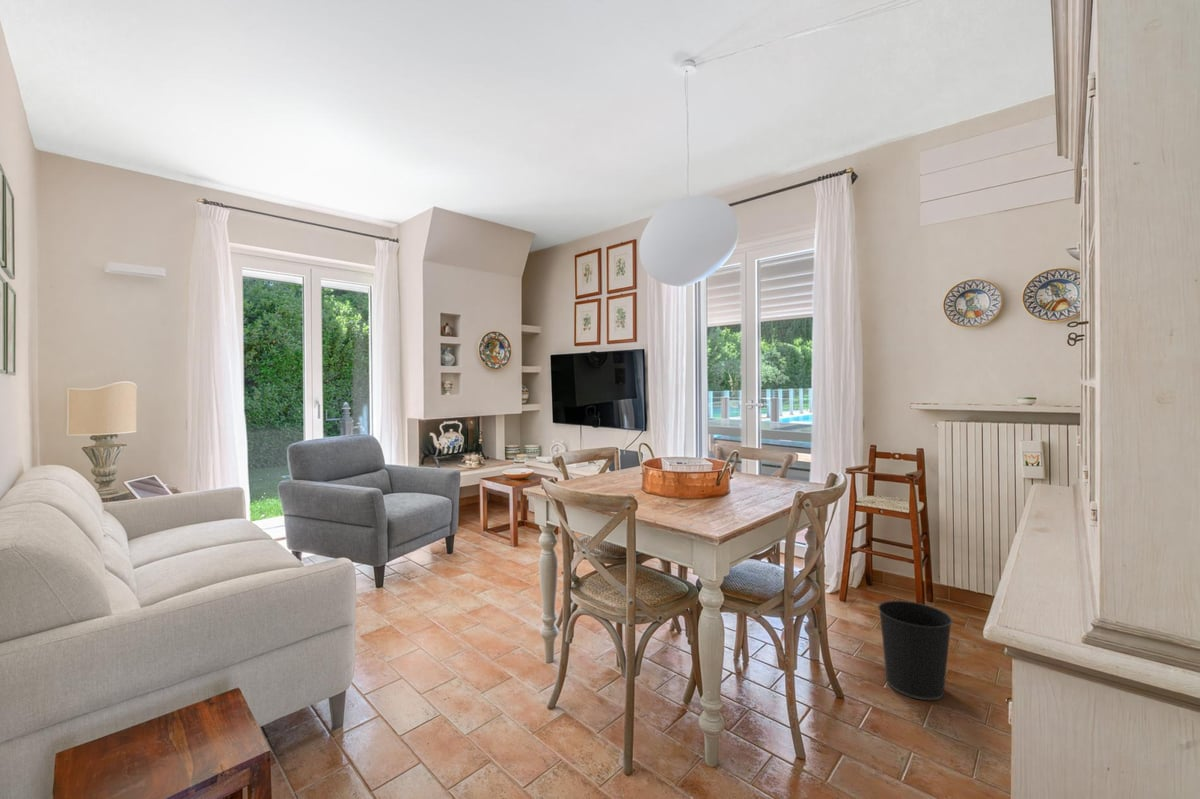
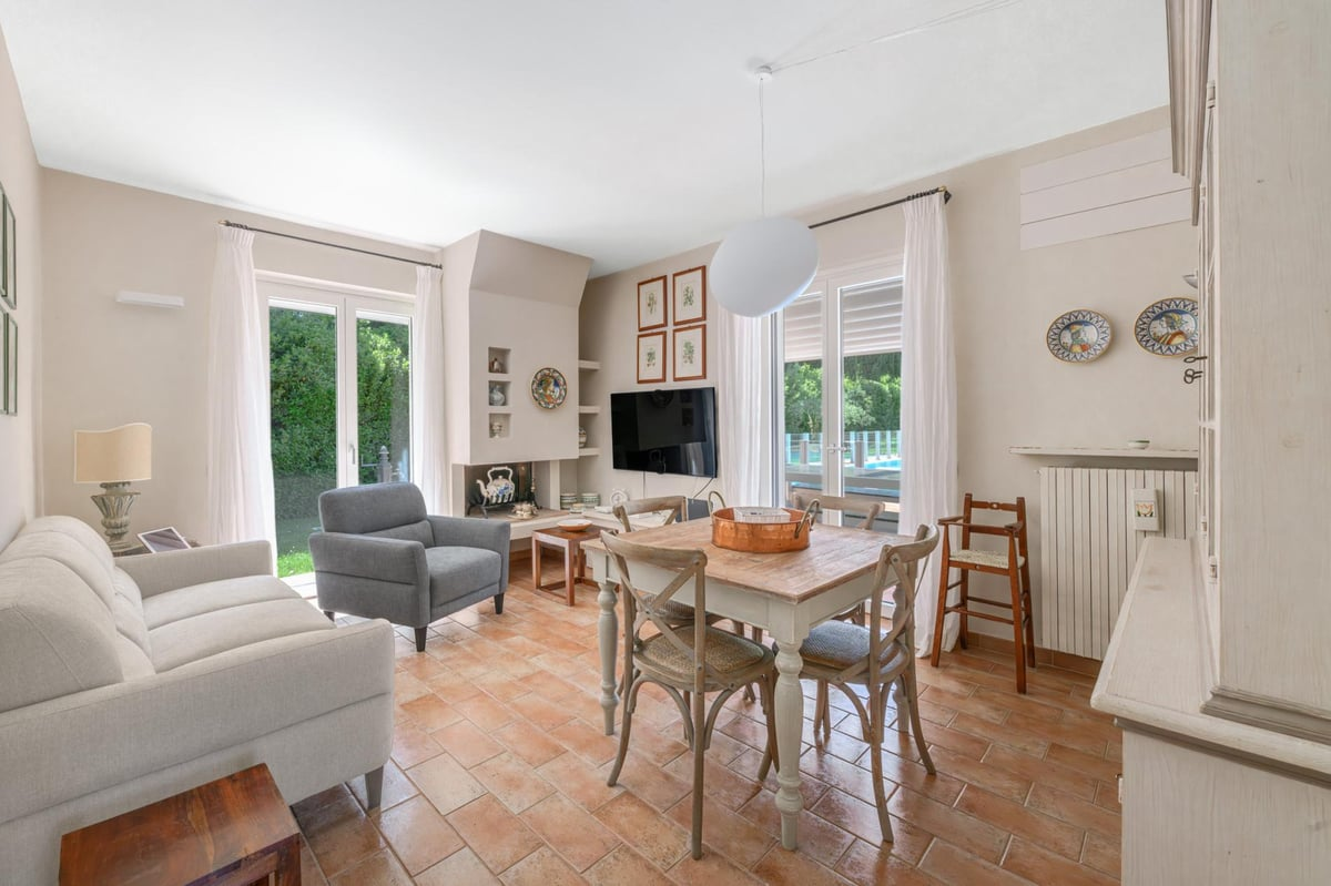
- wastebasket [877,600,954,701]
